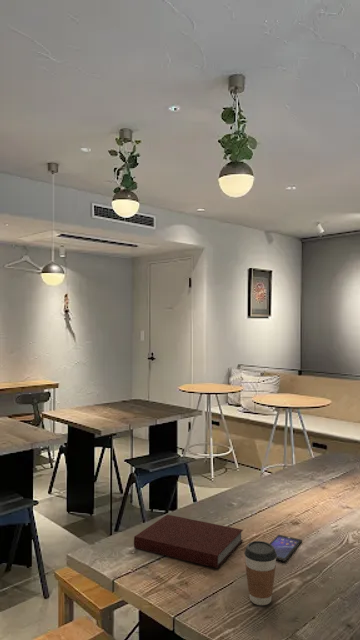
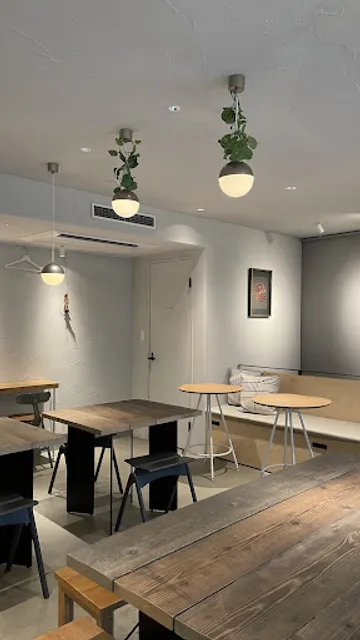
- smartphone [269,534,303,562]
- coffee cup [243,540,277,606]
- notebook [133,514,244,569]
